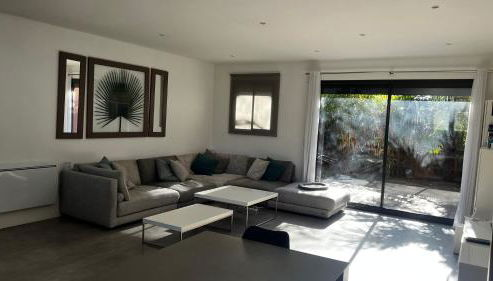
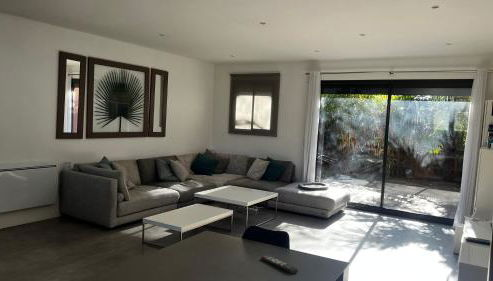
+ remote control [260,255,299,275]
